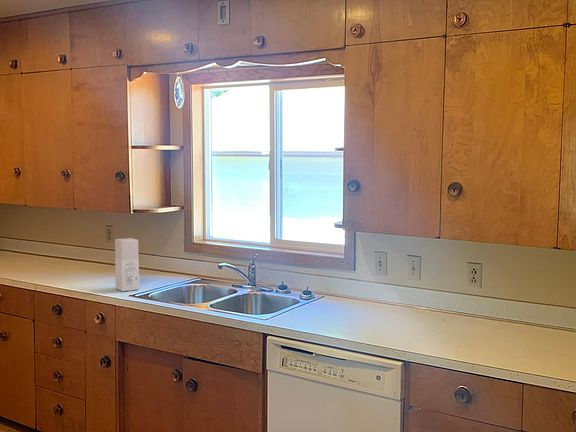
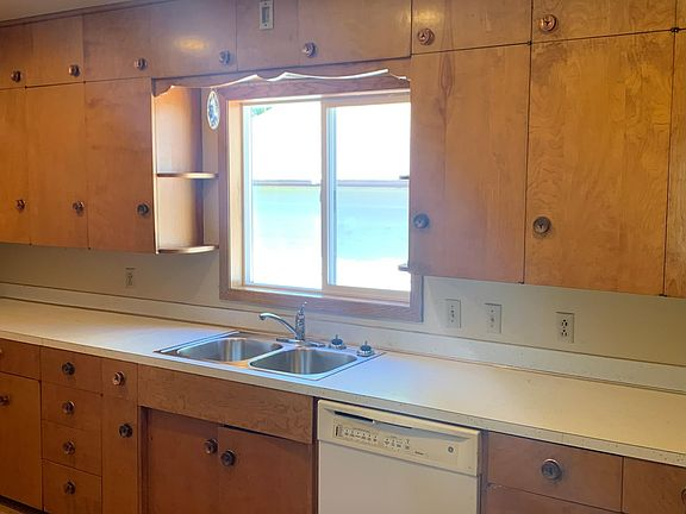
- soap dispenser [114,237,140,292]
